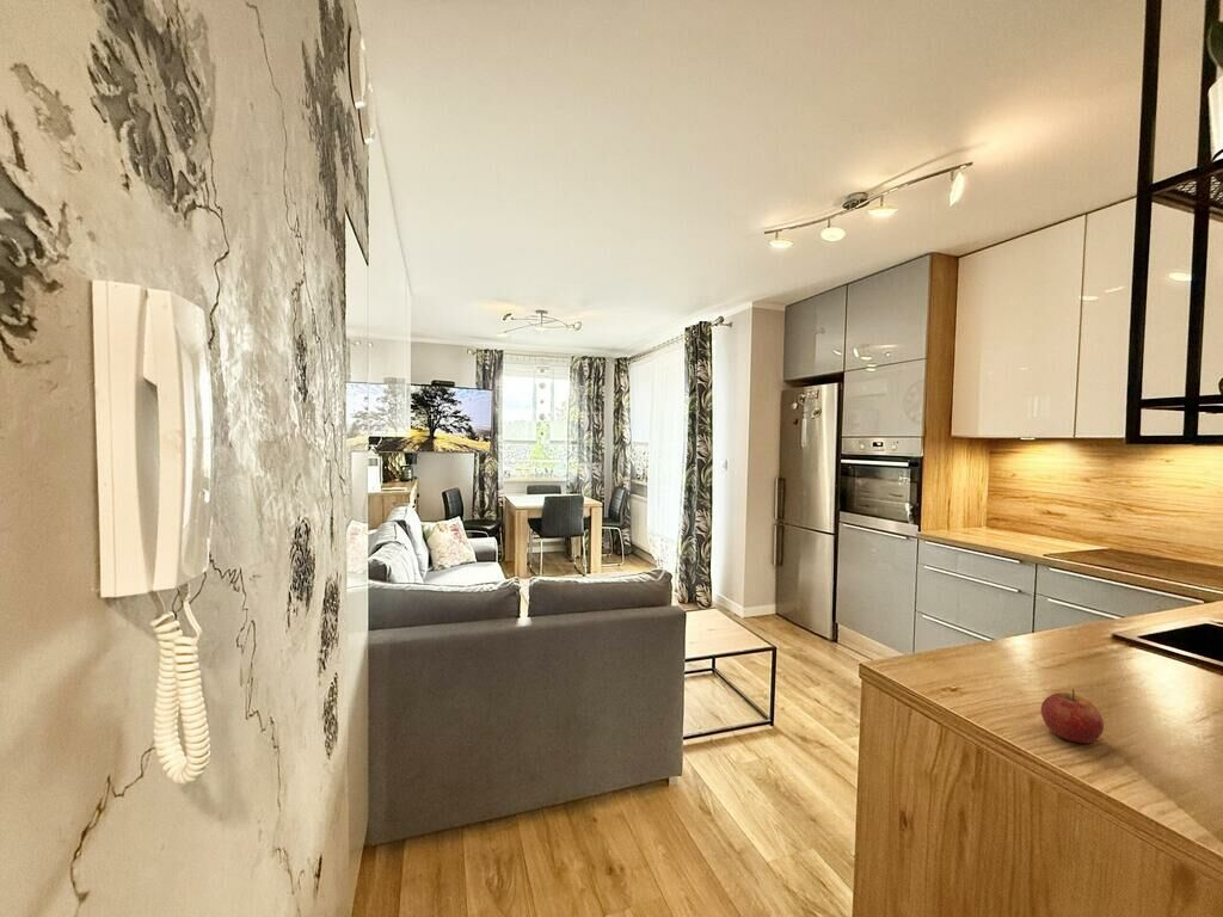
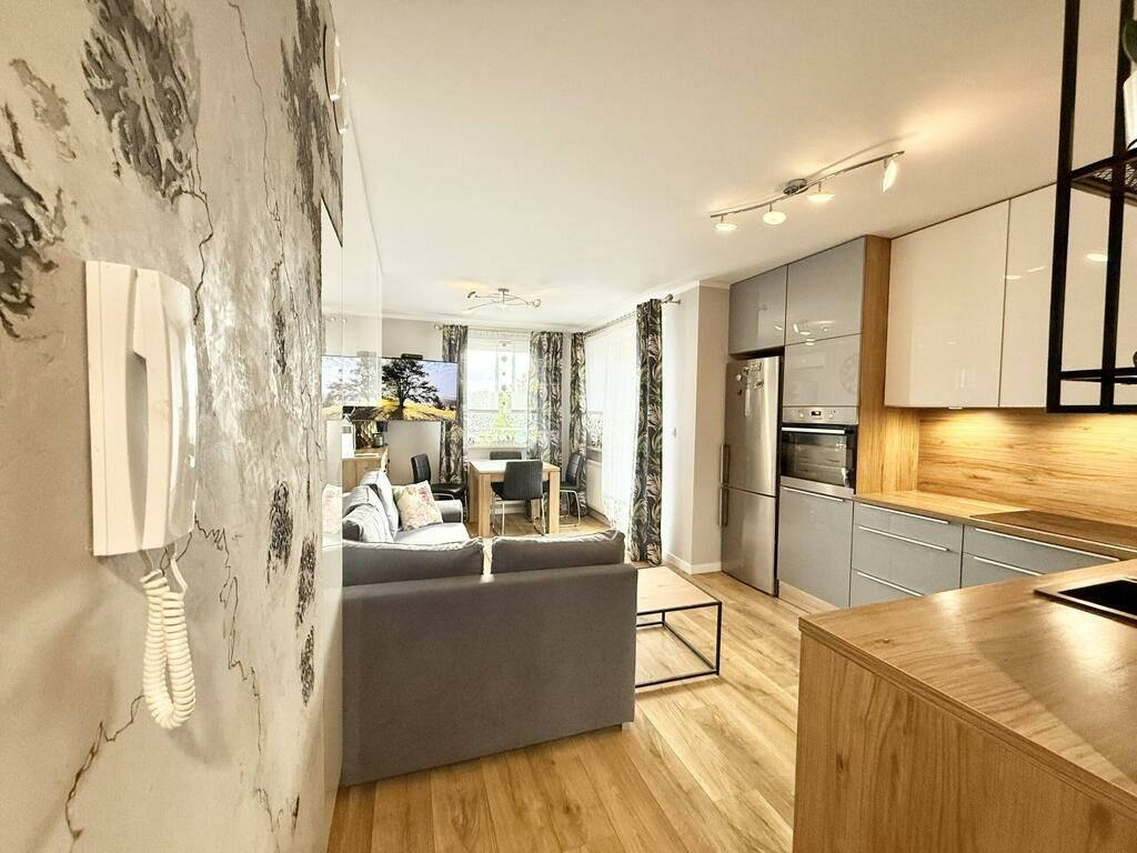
- apple [1040,688,1105,744]
